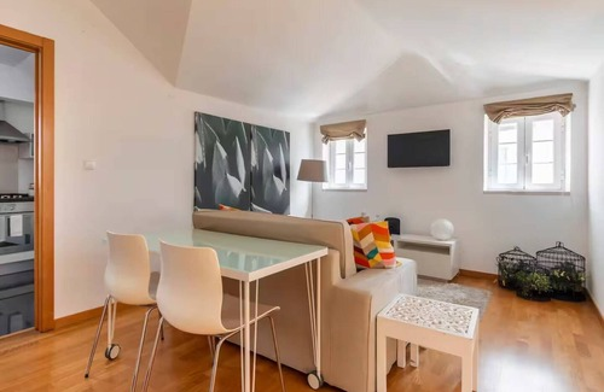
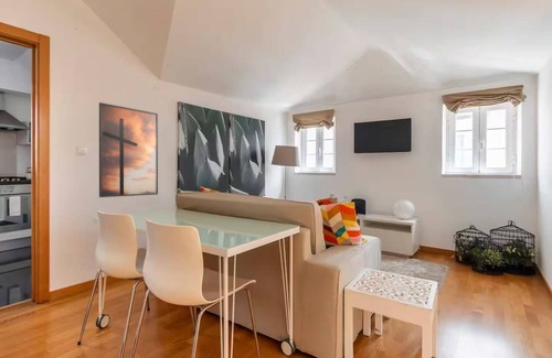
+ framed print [98,101,159,198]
